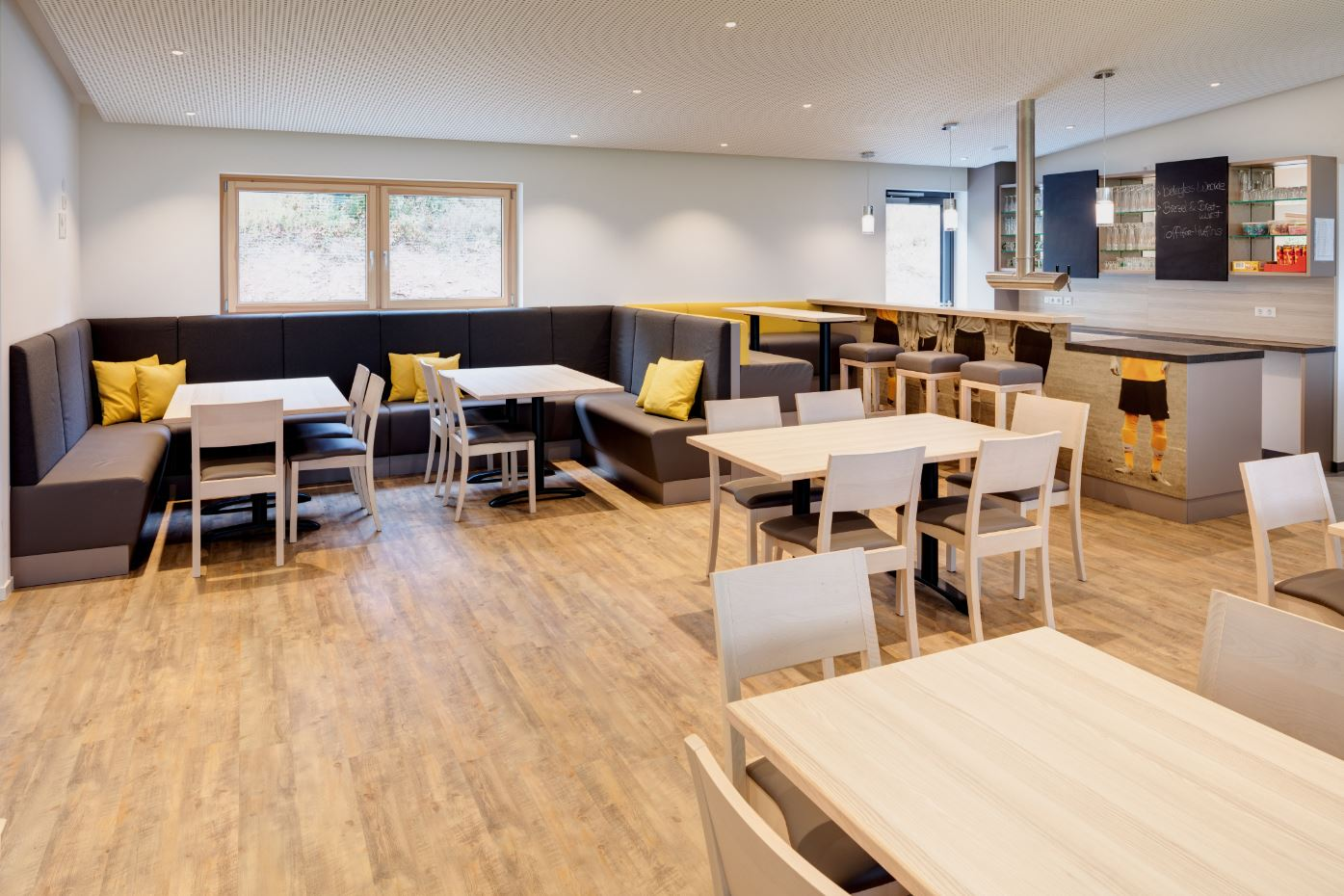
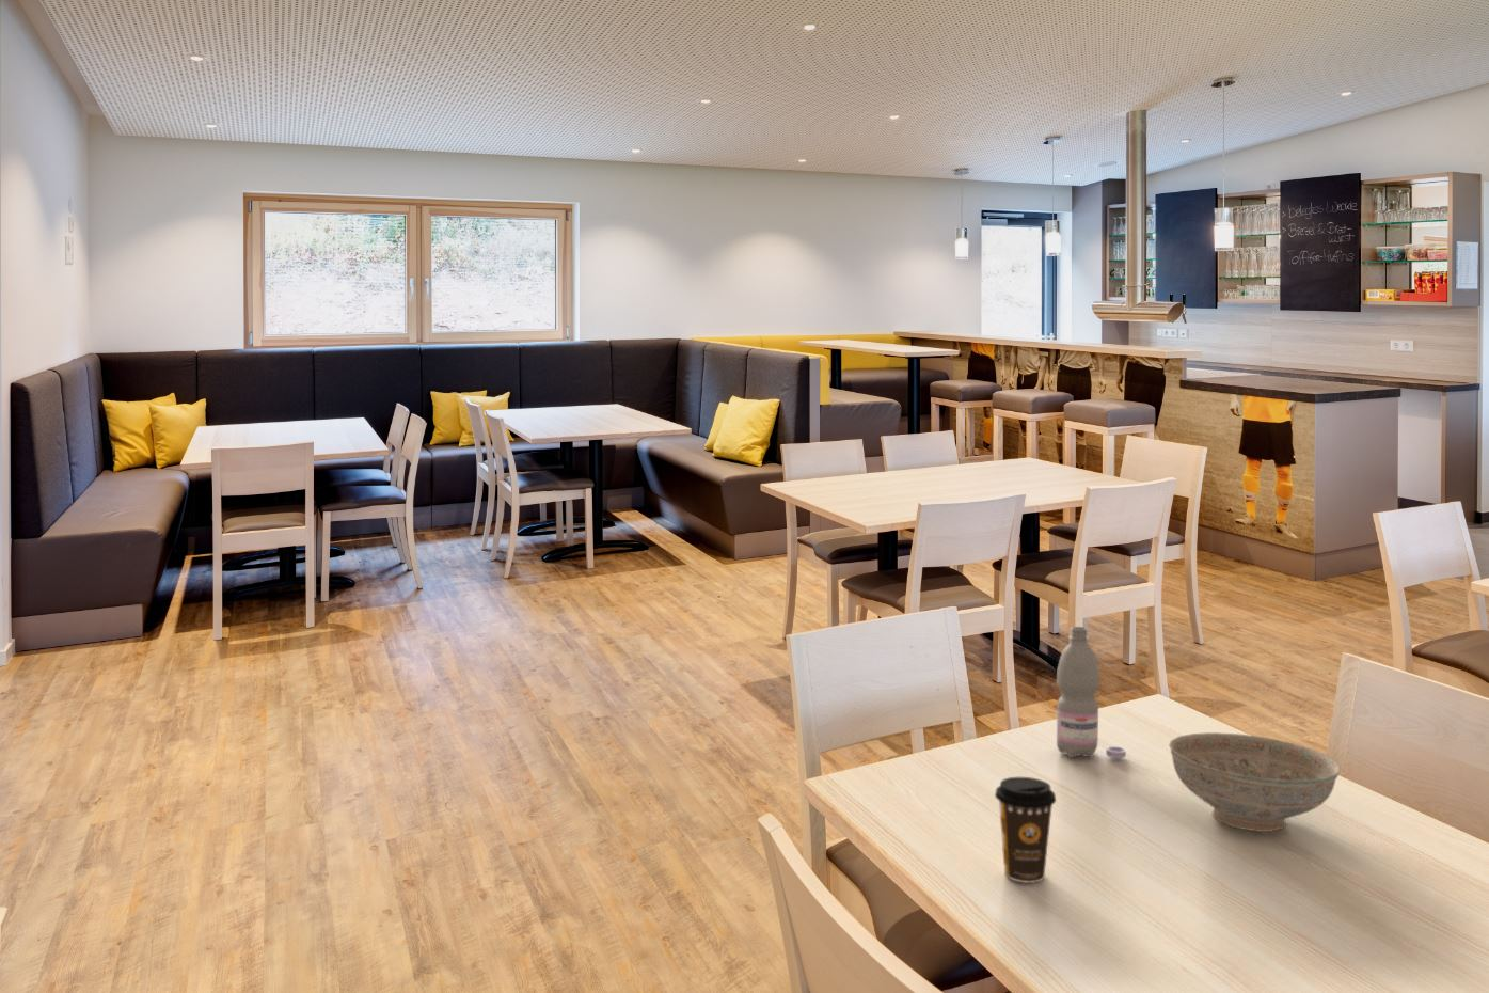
+ water bottle [1056,626,1127,759]
+ decorative bowl [1168,731,1342,832]
+ coffee cup [994,776,1057,884]
